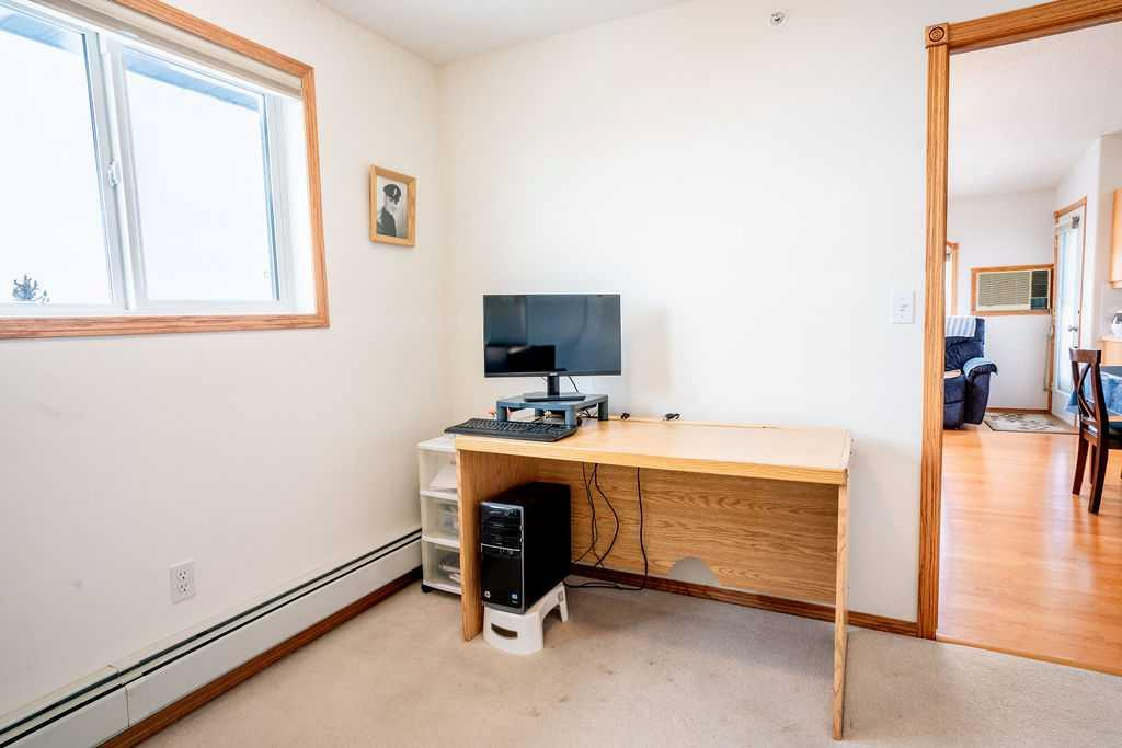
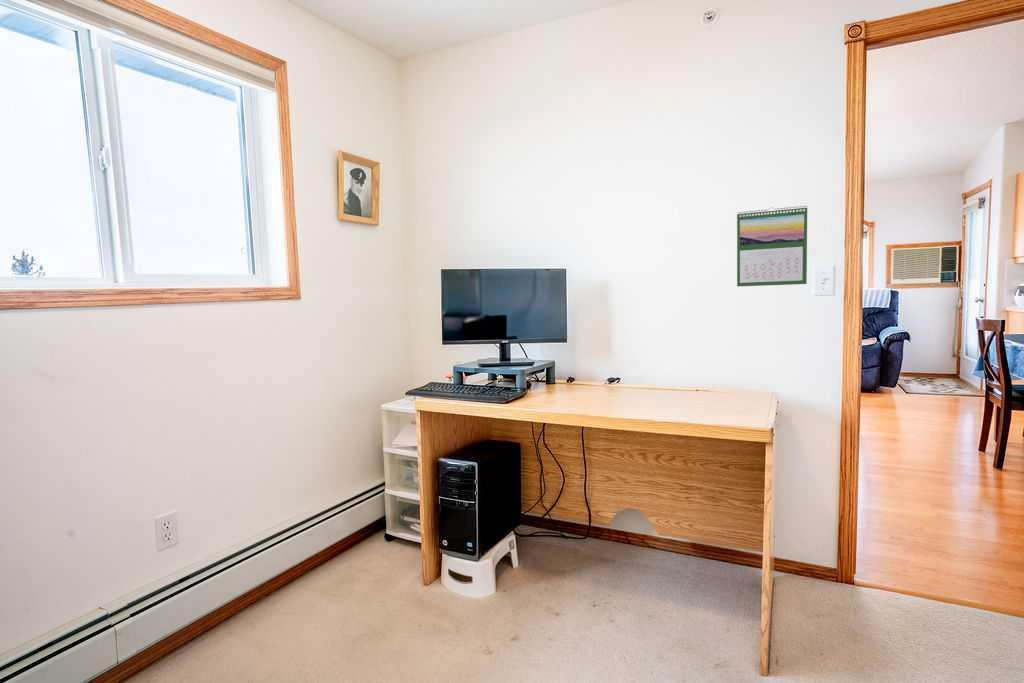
+ calendar [736,205,808,288]
